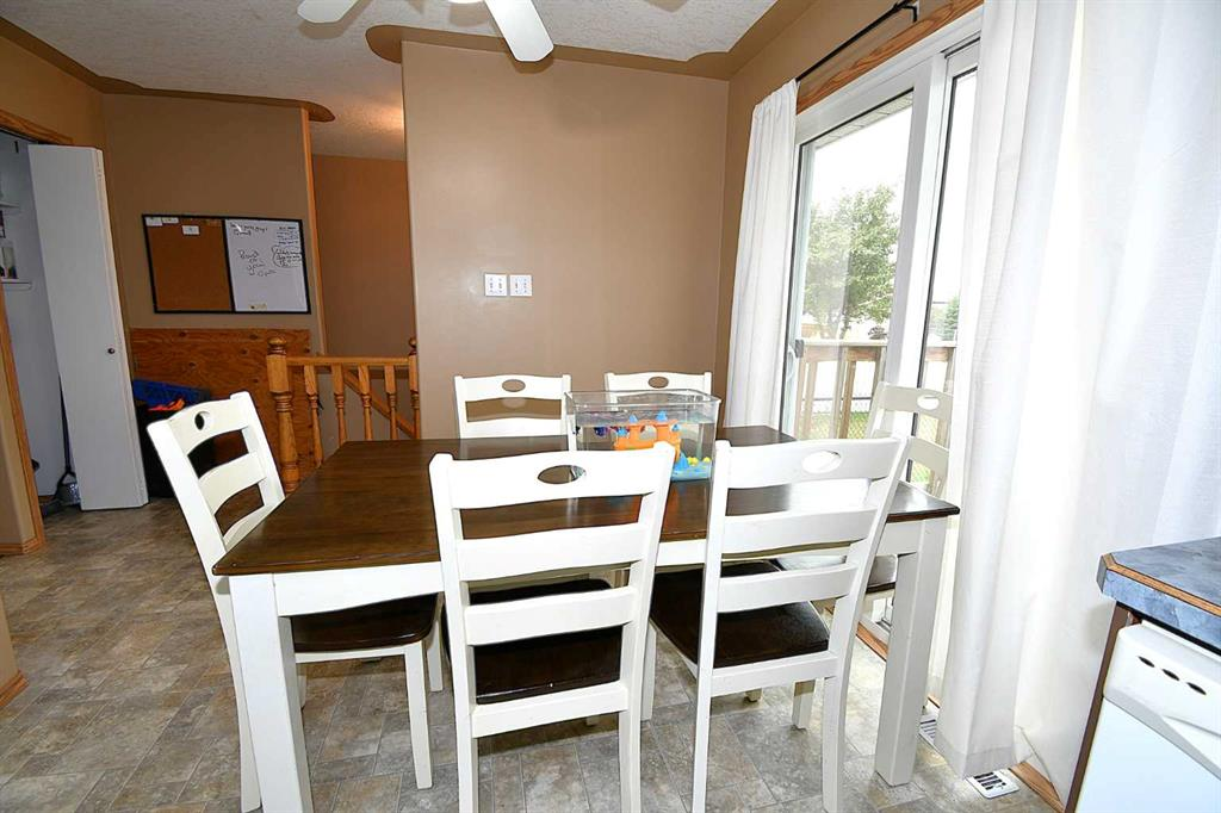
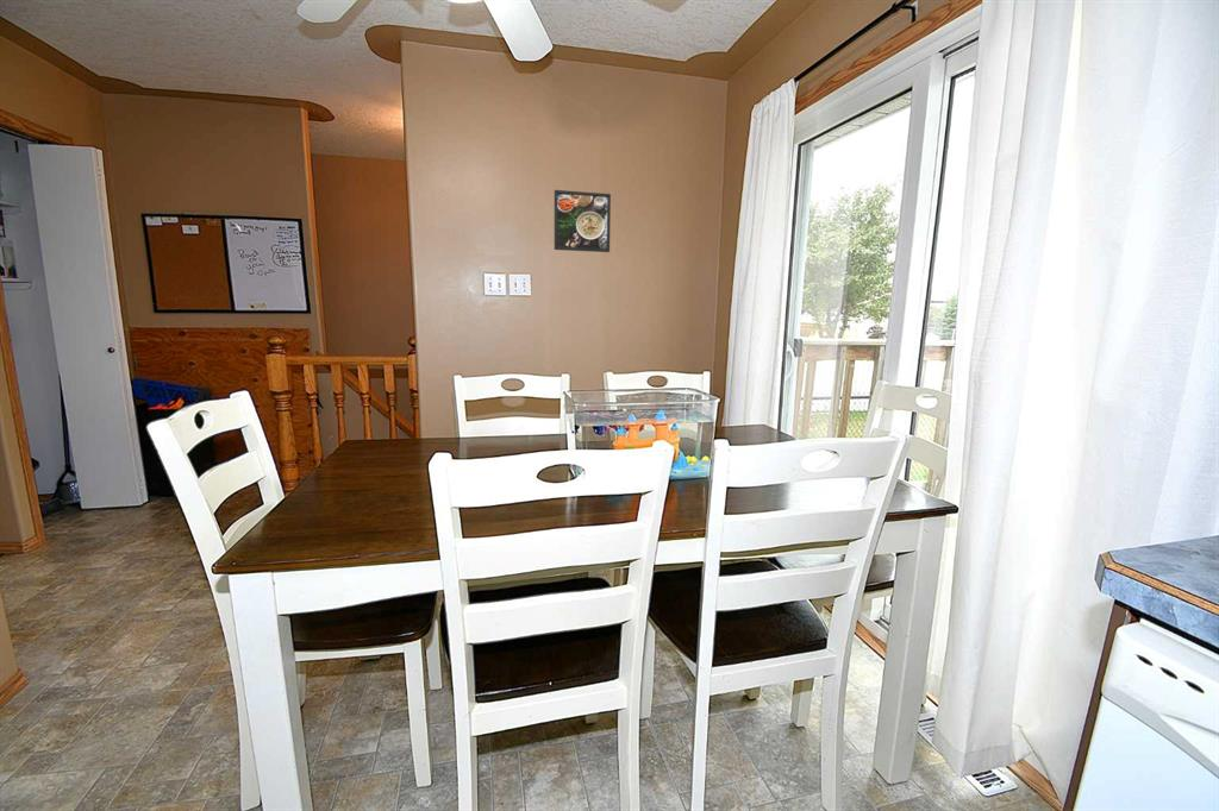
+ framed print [554,189,612,253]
